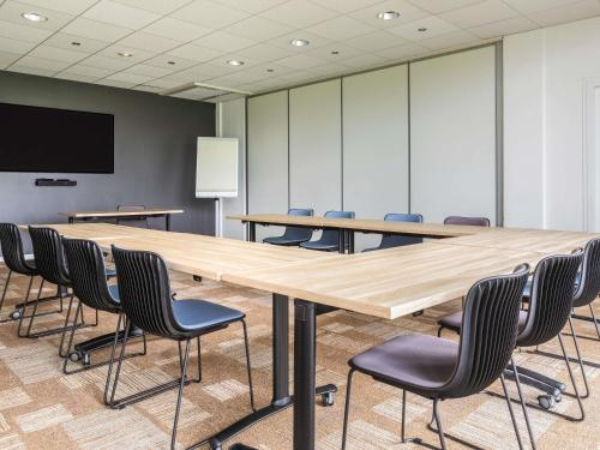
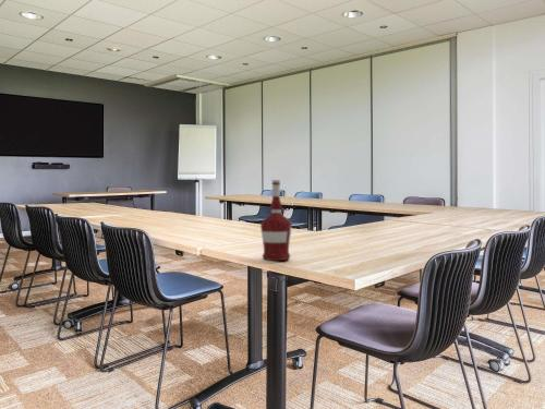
+ alcohol [259,179,292,262]
